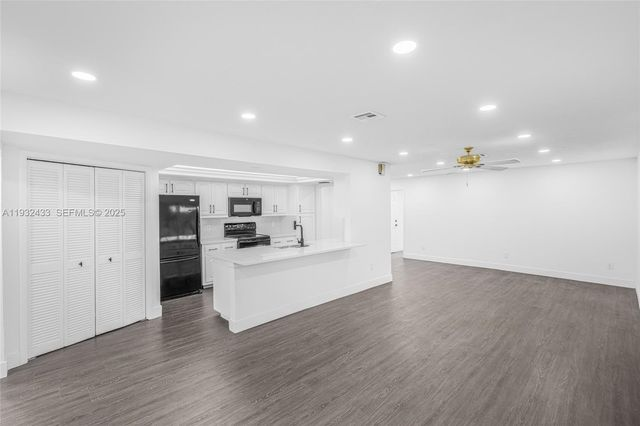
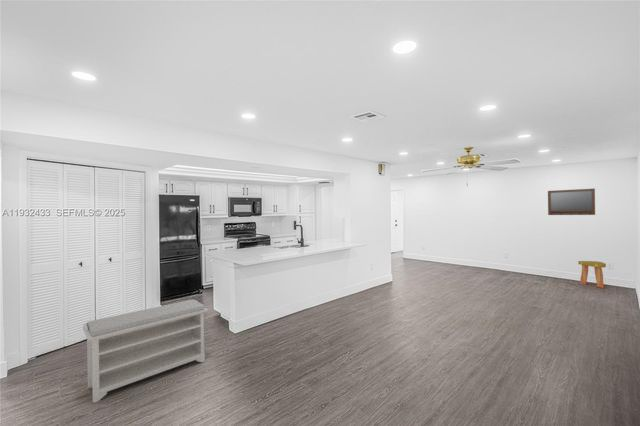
+ bench [82,298,209,404]
+ stool [577,260,607,289]
+ home mirror [547,187,596,216]
